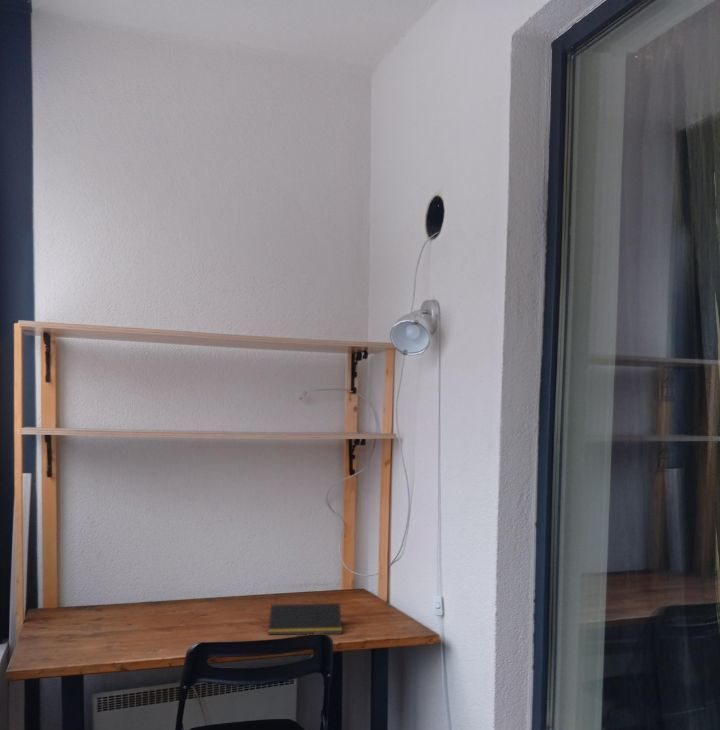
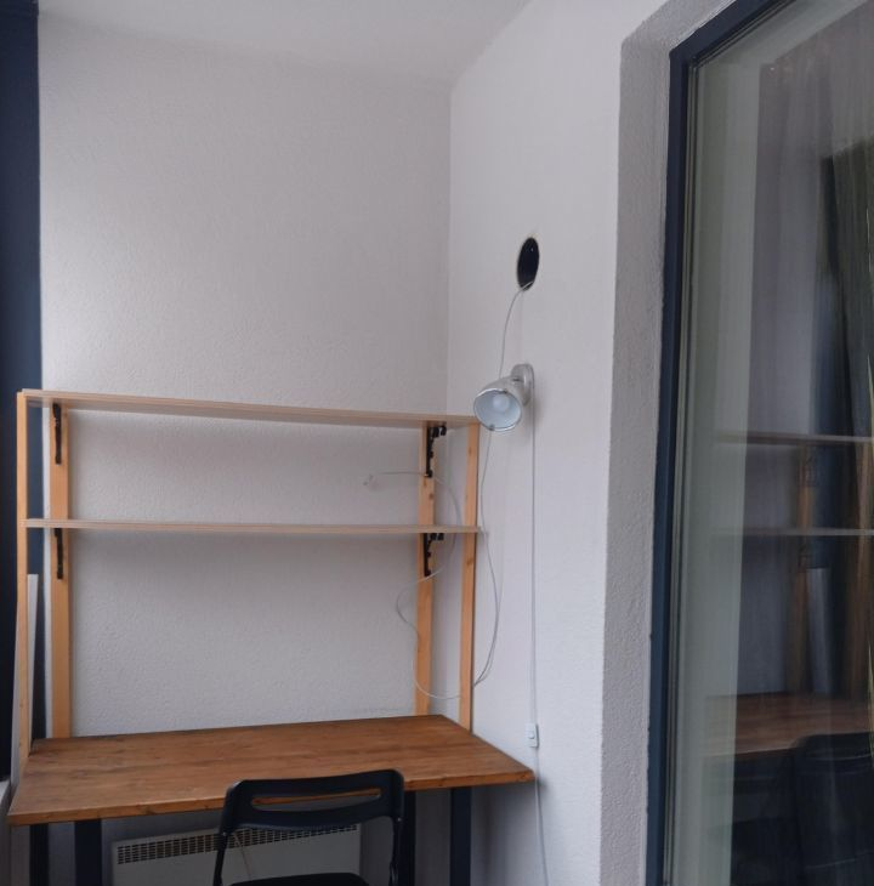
- notepad [267,602,343,636]
